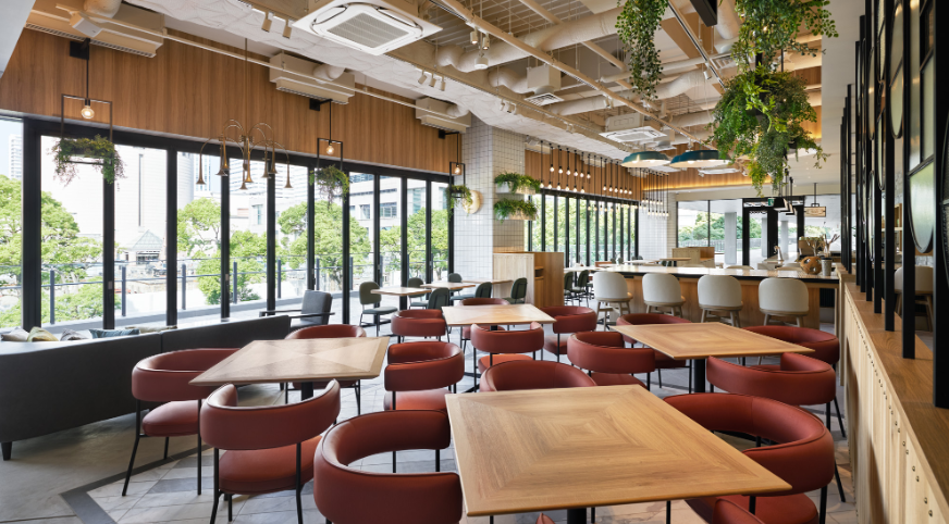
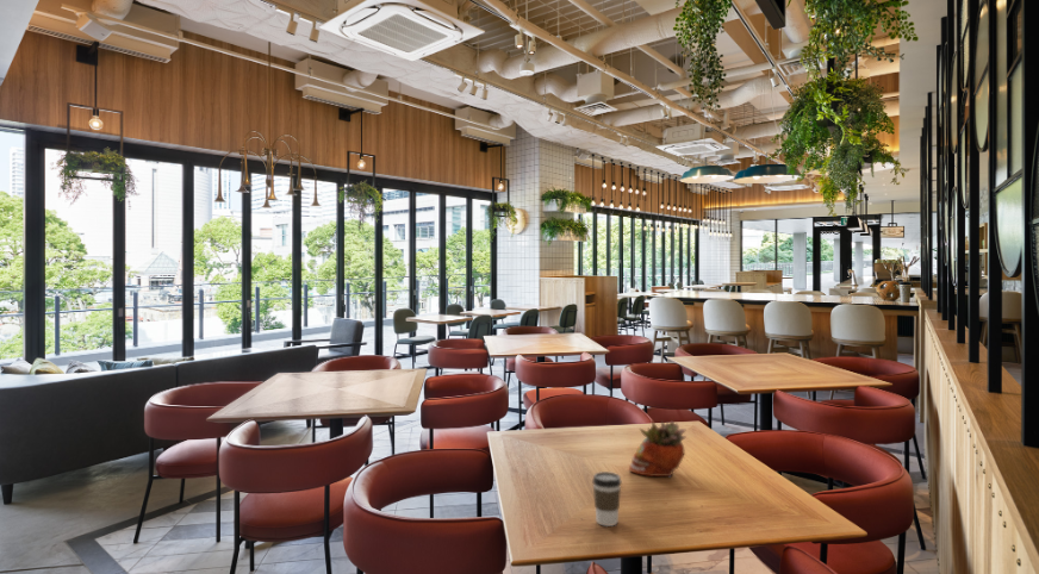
+ coffee cup [591,470,623,528]
+ succulent planter [628,419,688,478]
